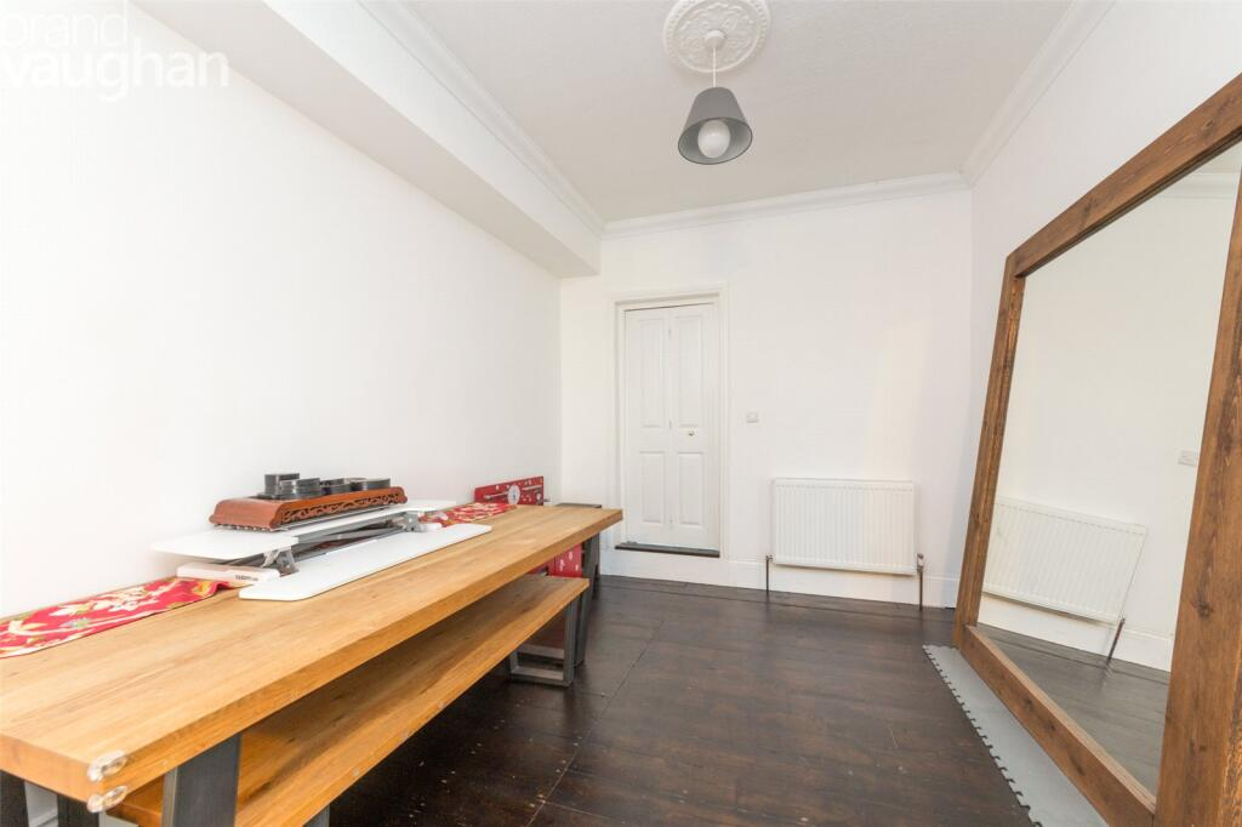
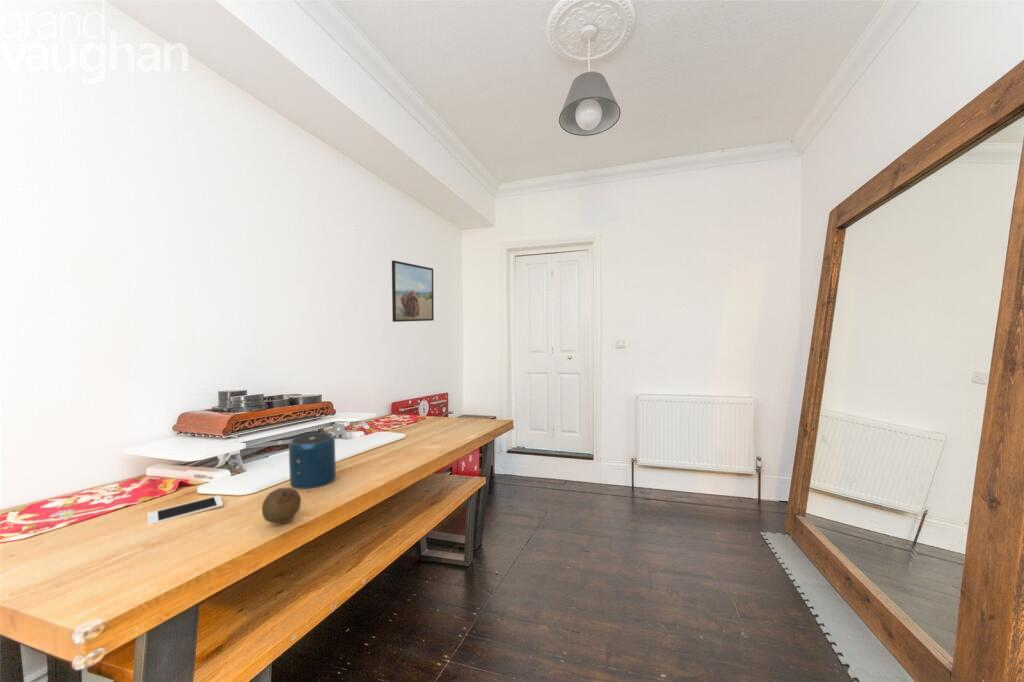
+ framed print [391,260,435,323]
+ fruit [261,487,302,525]
+ speaker [288,432,337,490]
+ cell phone [146,494,224,525]
